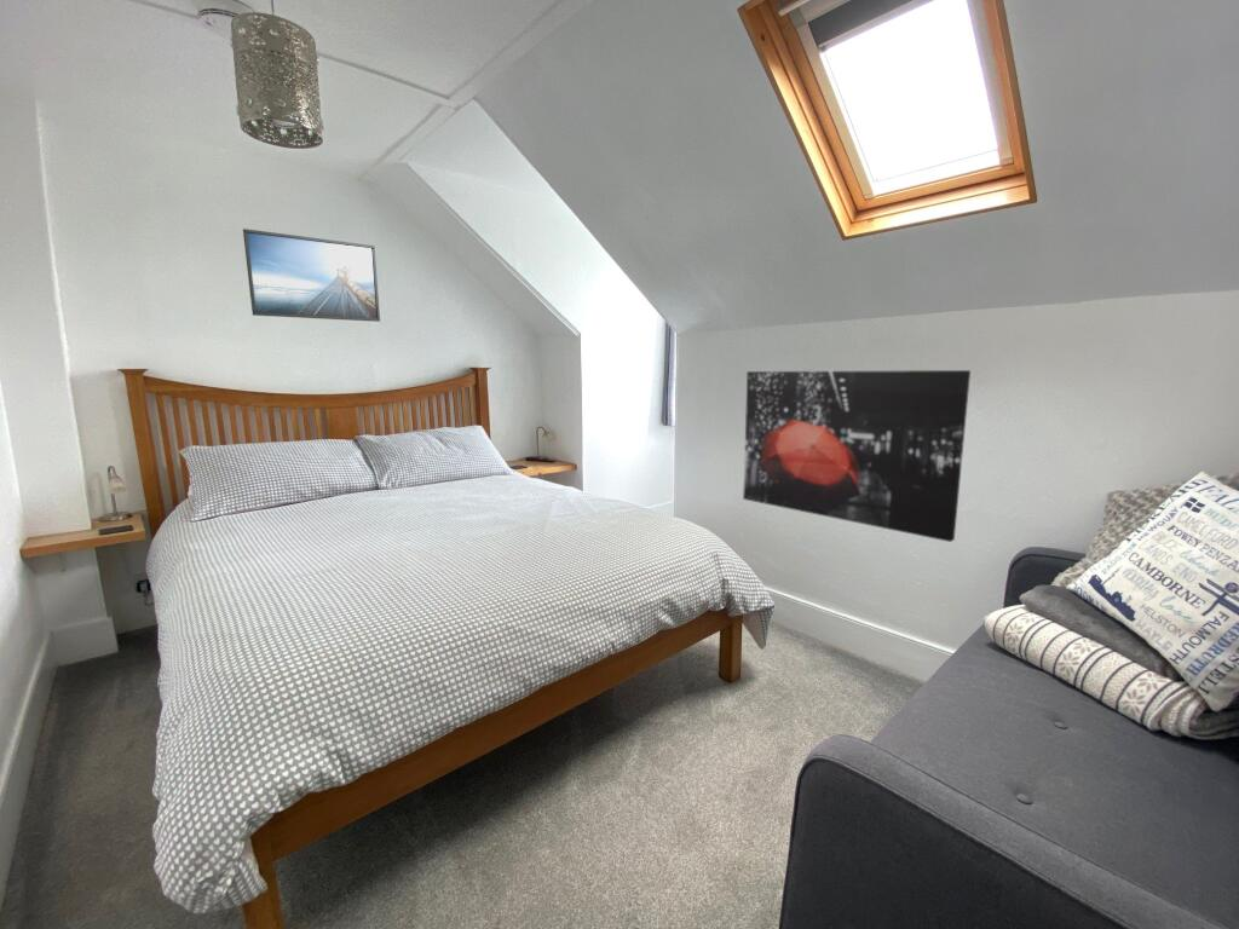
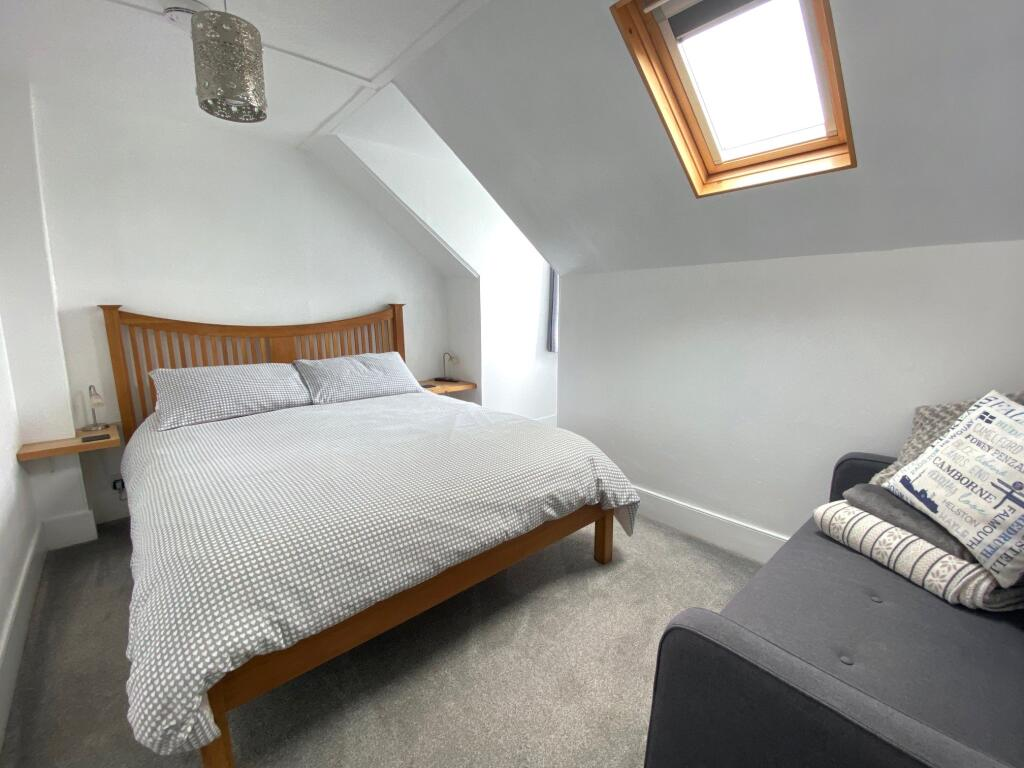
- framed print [242,227,381,323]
- wall art [742,369,972,543]
